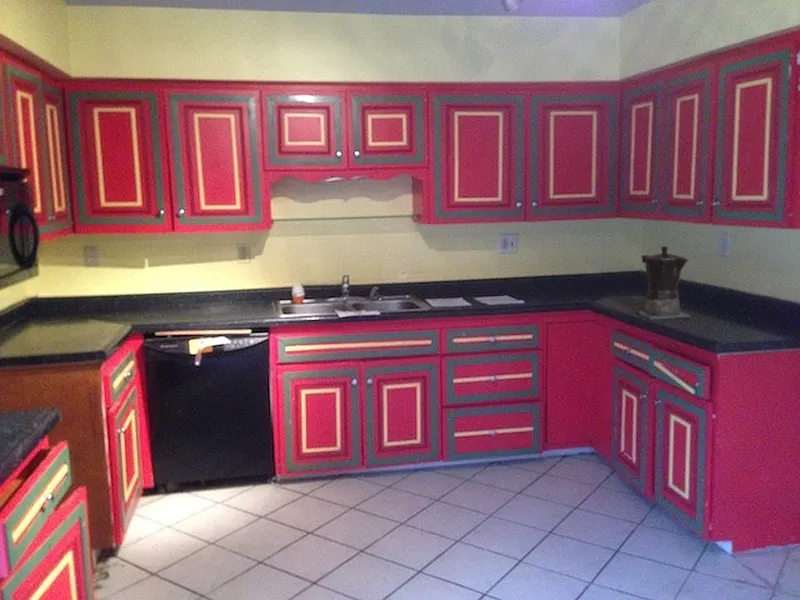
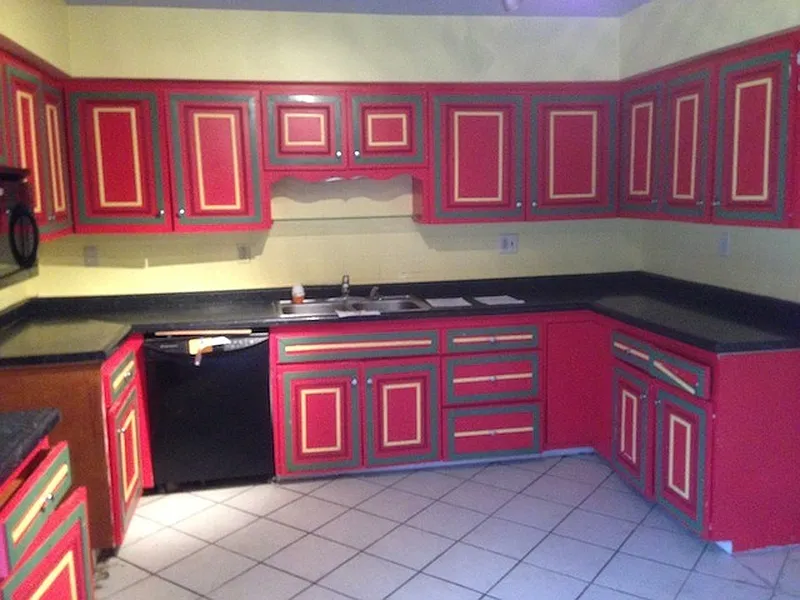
- coffee maker [636,245,691,320]
